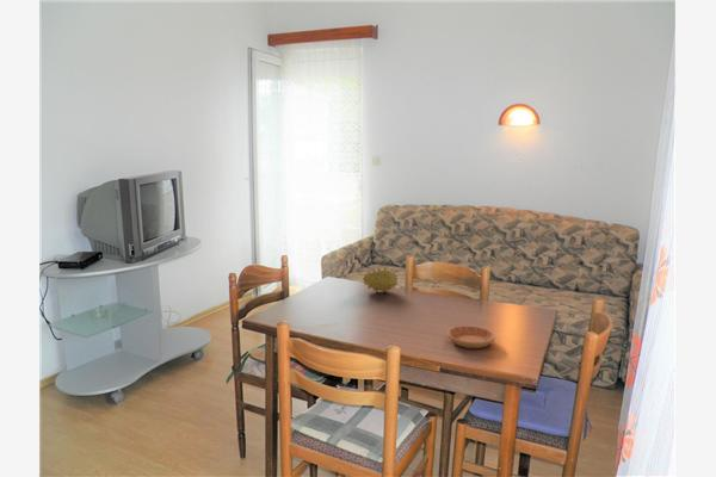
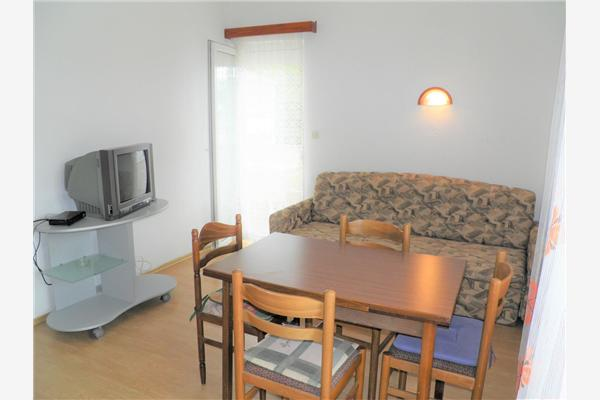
- saucer [446,326,496,349]
- fruit [362,266,399,293]
